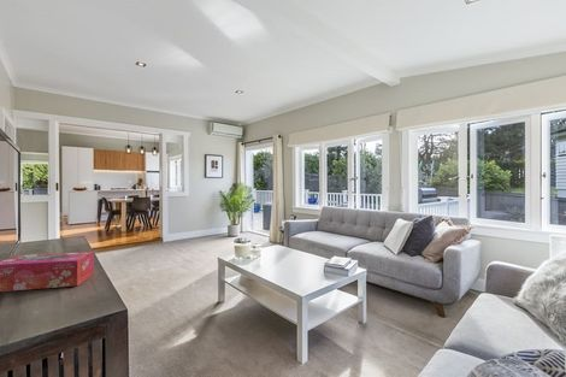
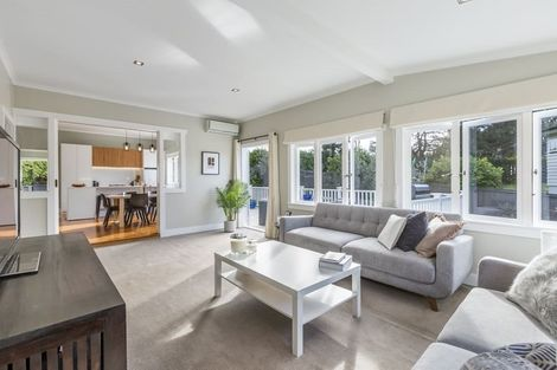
- tissue box [0,251,95,293]
